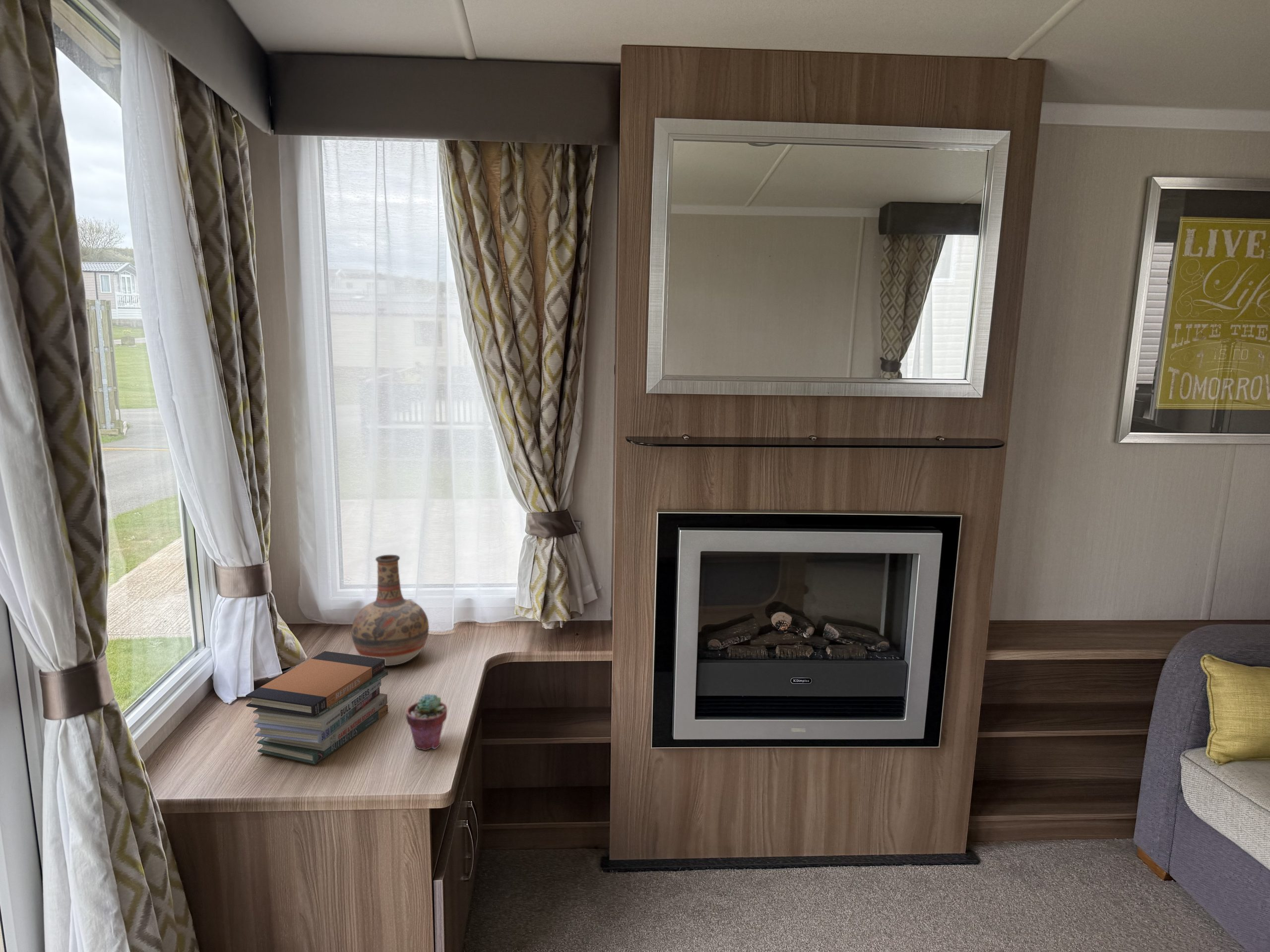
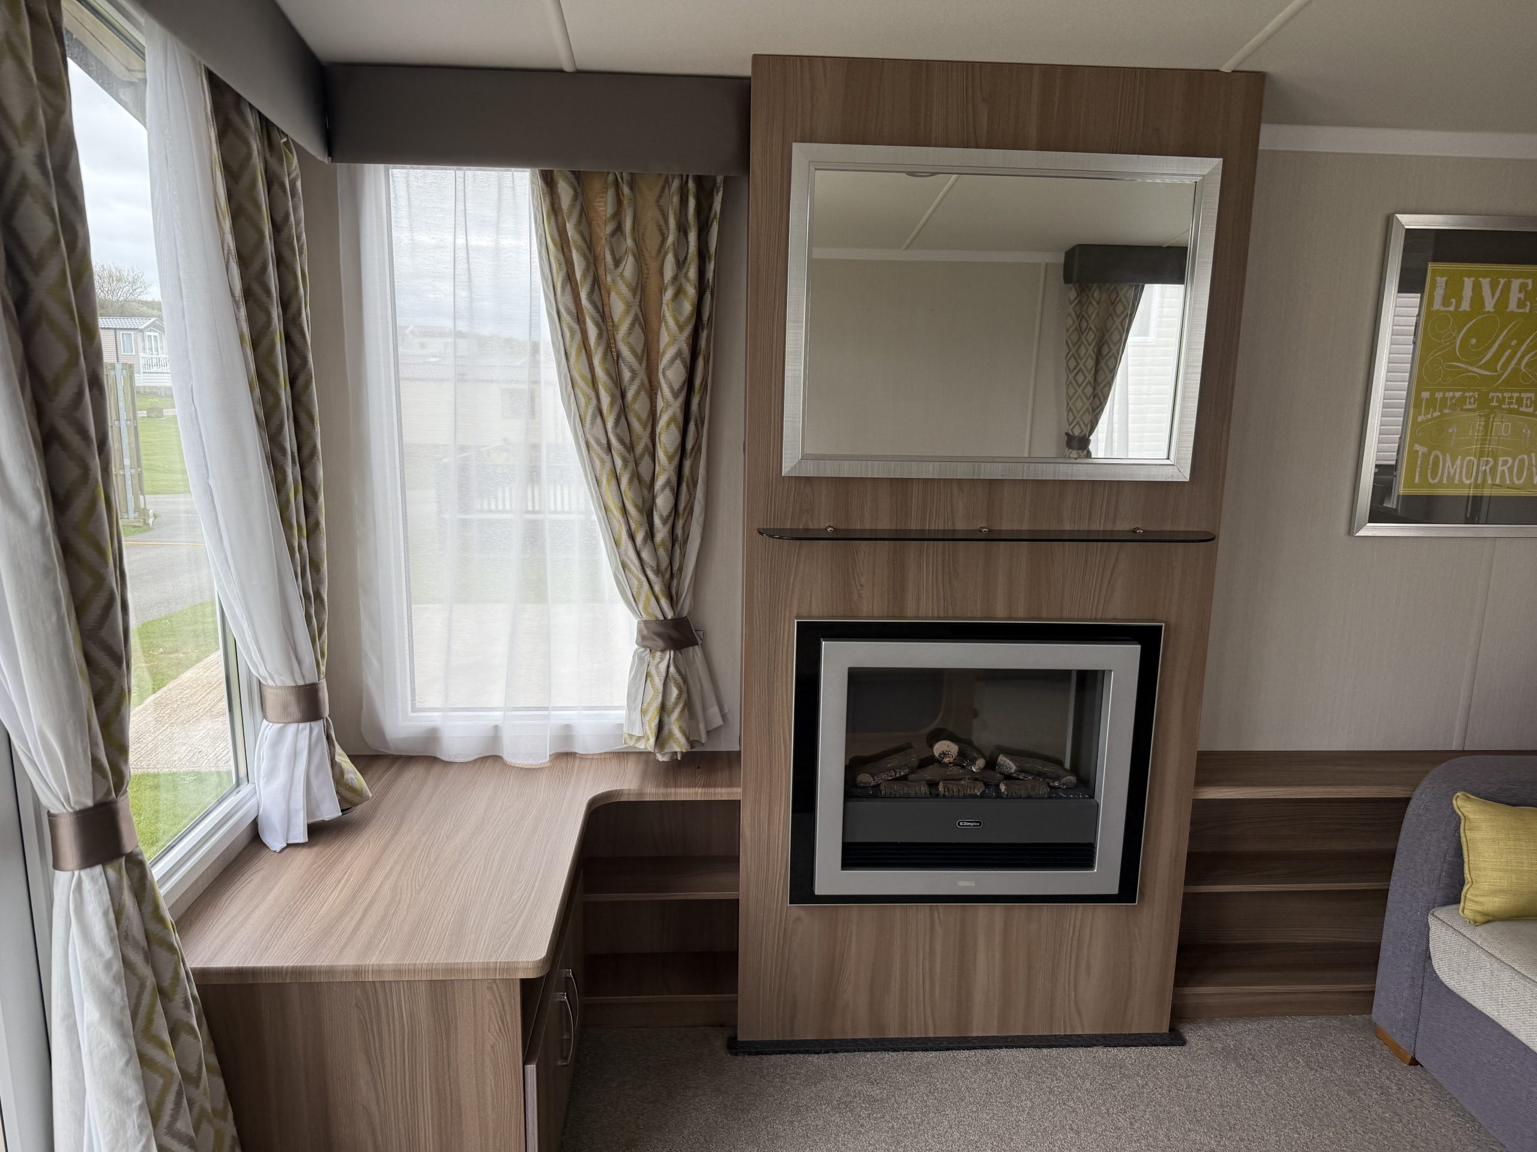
- book stack [246,651,388,765]
- potted succulent [405,693,447,751]
- vase [351,554,430,666]
